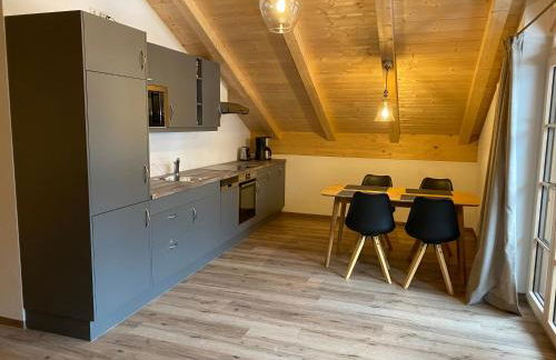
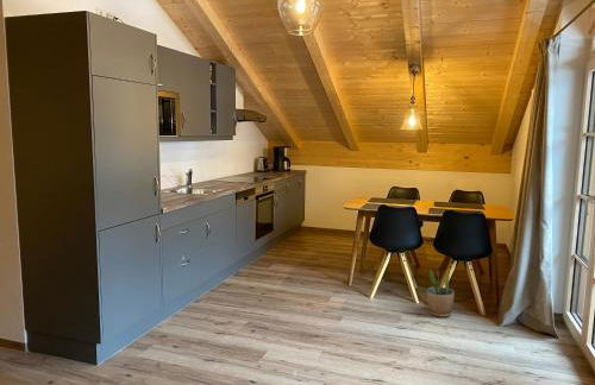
+ potted plant [426,267,456,318]
